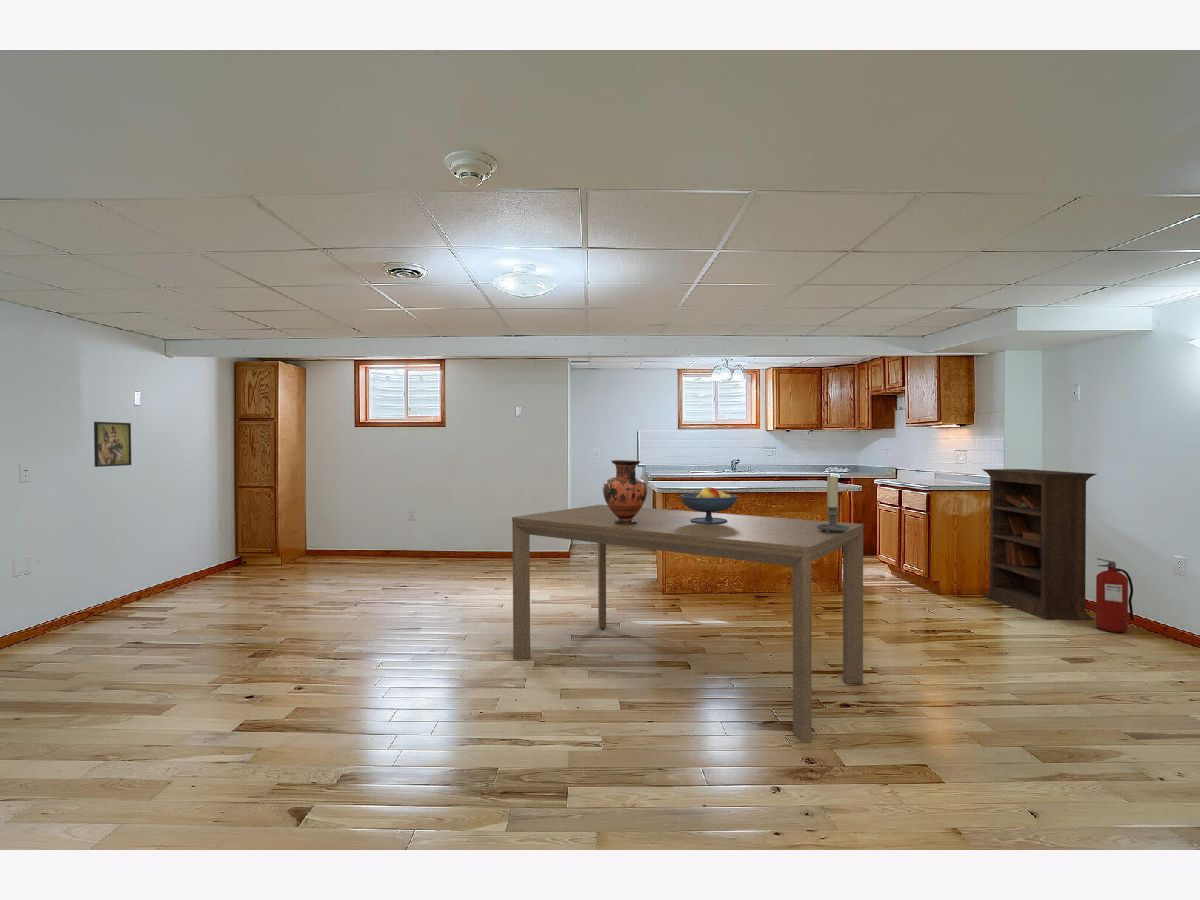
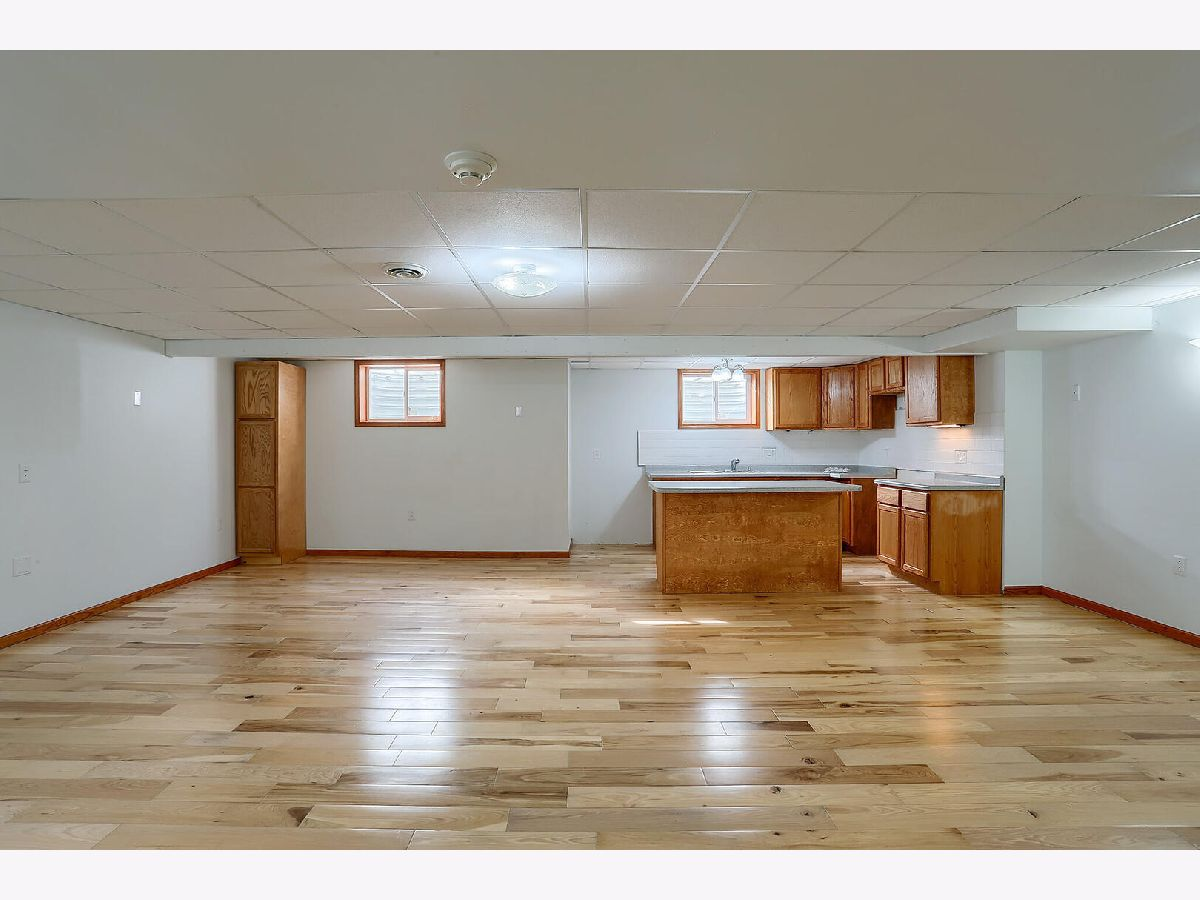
- fruit bowl [679,486,739,524]
- candle holder [817,475,849,533]
- vase [602,459,648,525]
- bookcase [981,468,1097,622]
- dining table [511,504,865,744]
- fire extinguisher [1095,558,1134,633]
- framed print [93,421,132,468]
